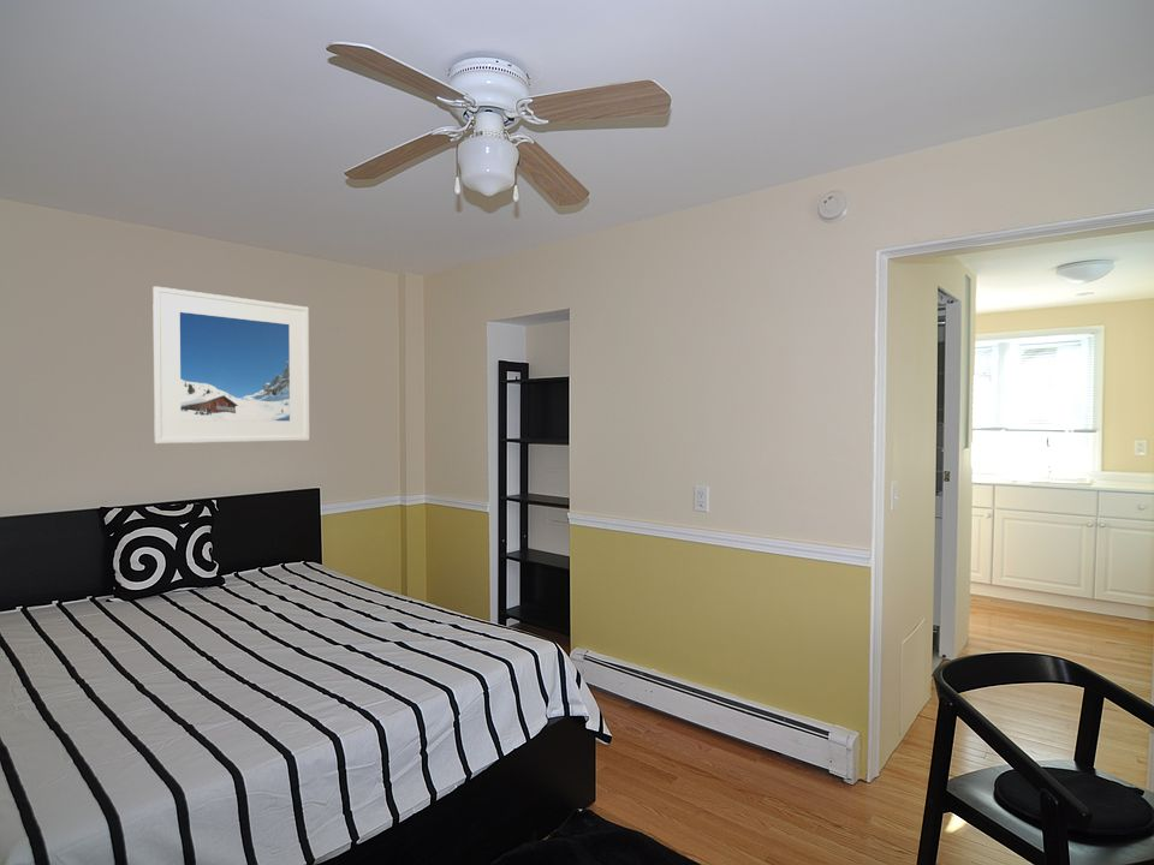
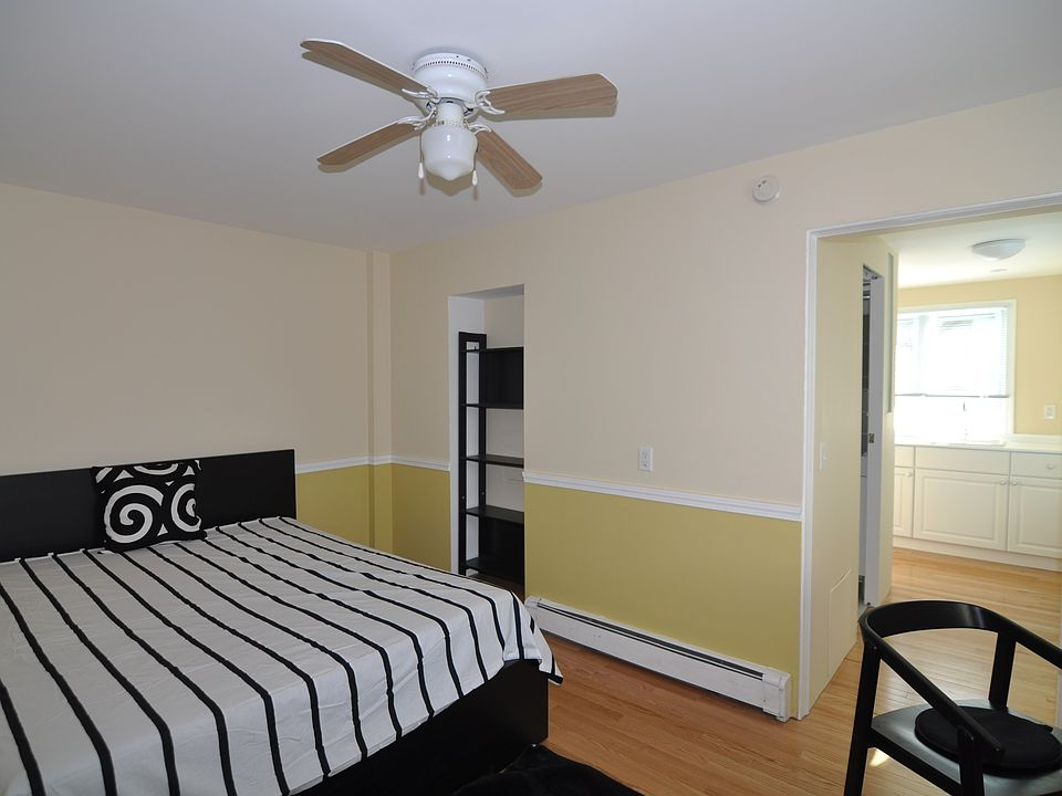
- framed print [151,285,310,445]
